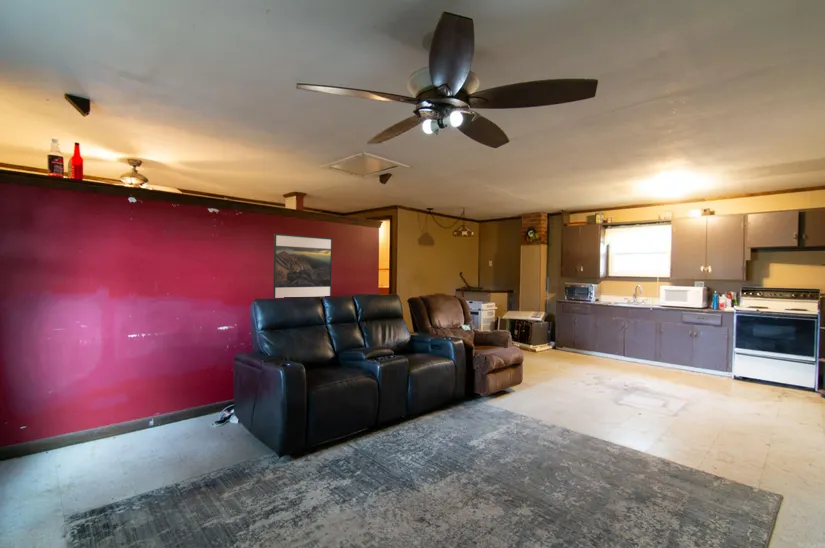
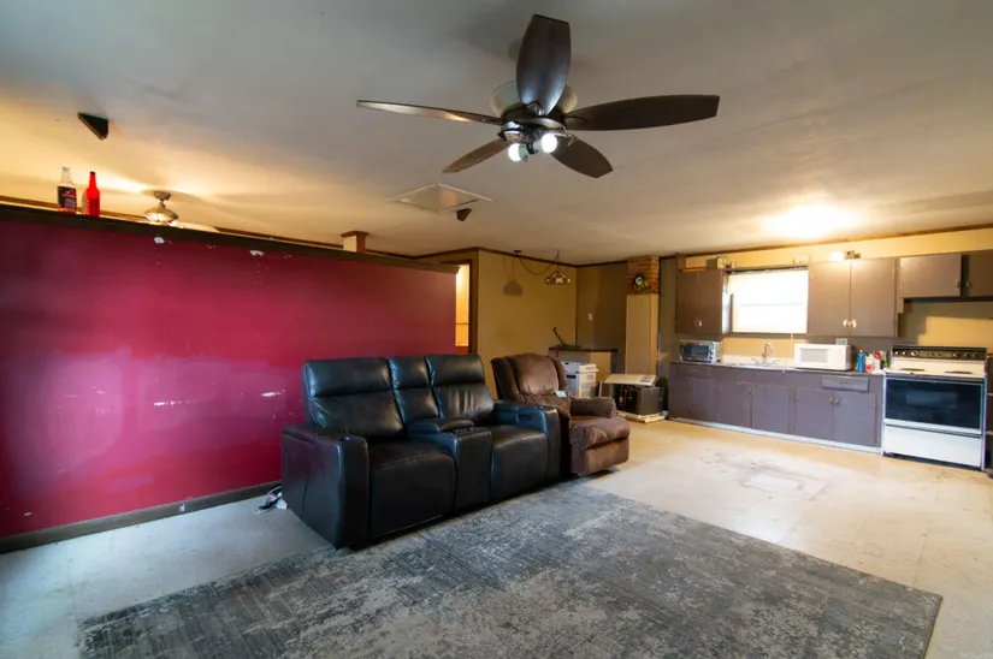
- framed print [272,233,333,299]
